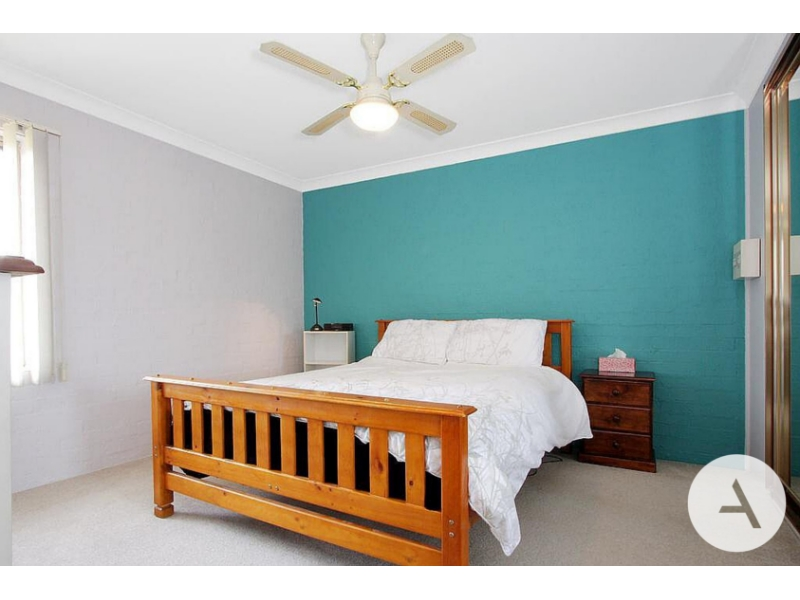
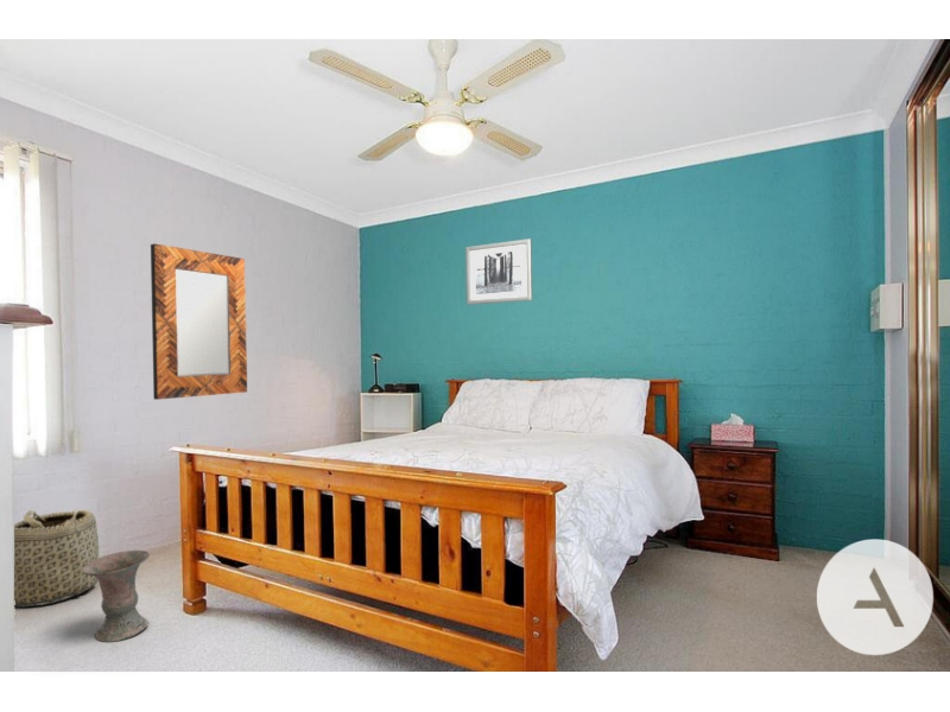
+ vase [82,549,151,643]
+ home mirror [150,242,248,401]
+ basket [13,508,100,608]
+ wall art [464,237,533,306]
